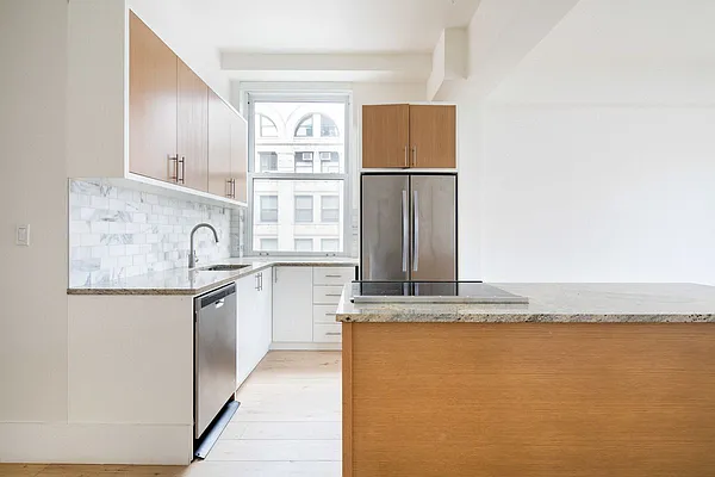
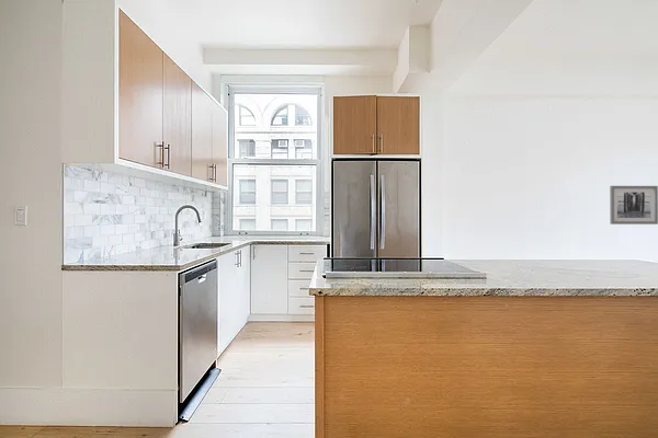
+ wall art [609,185,658,226]
